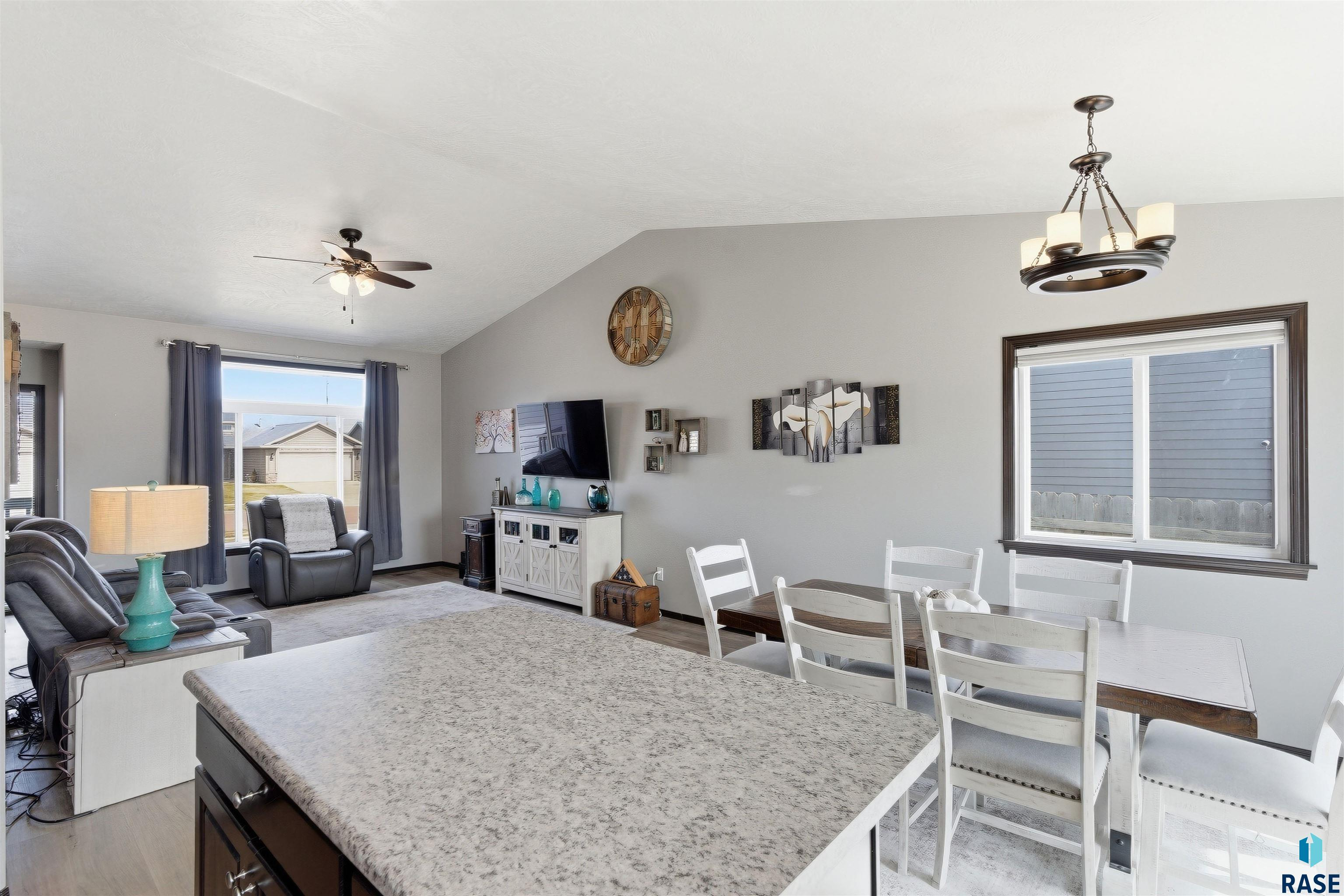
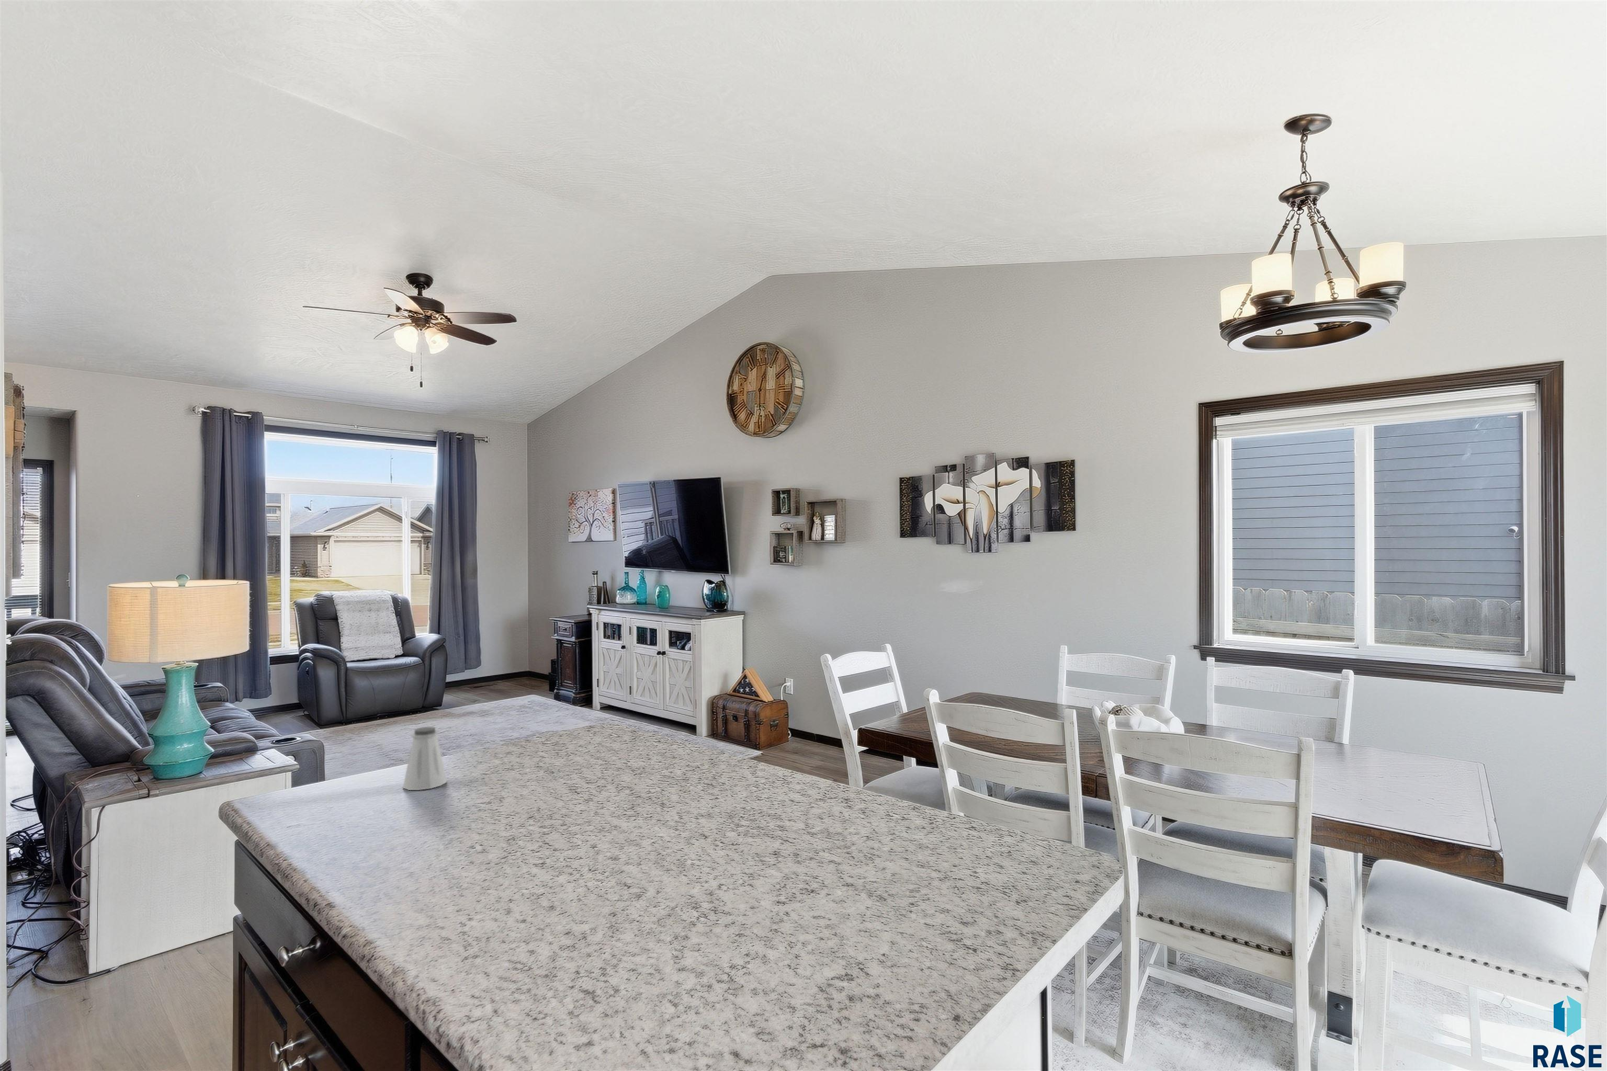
+ saltshaker [402,727,447,791]
